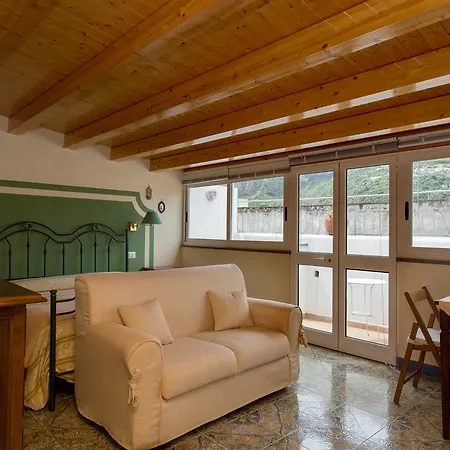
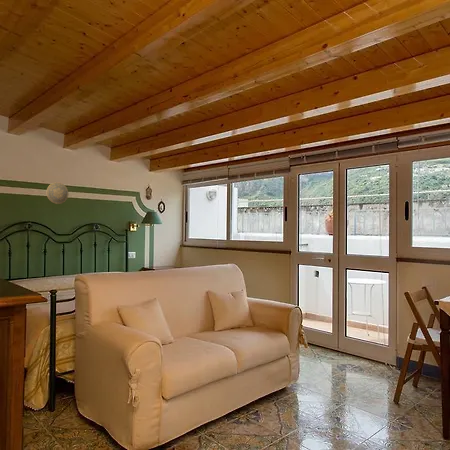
+ decorative plate [46,181,69,205]
